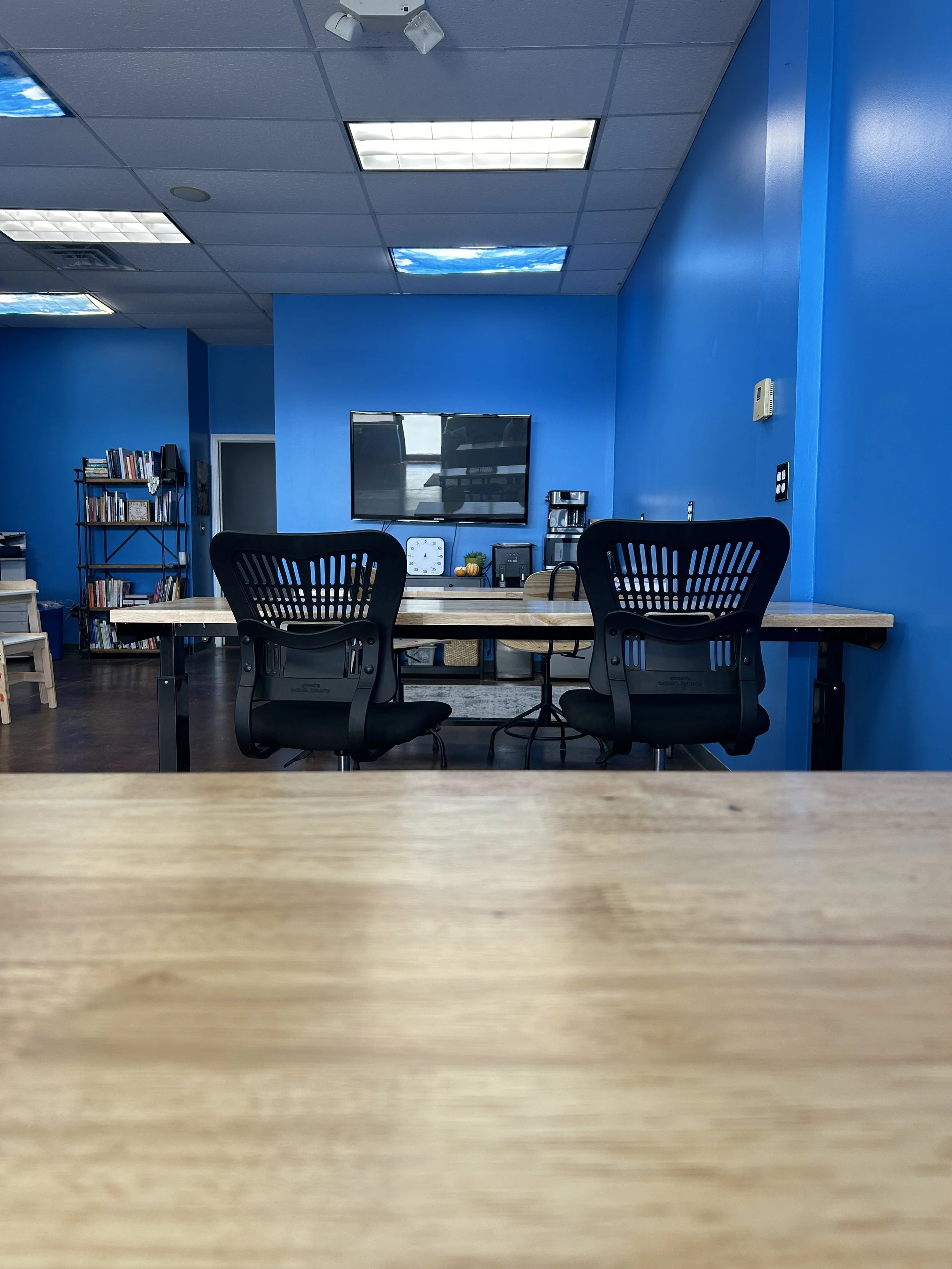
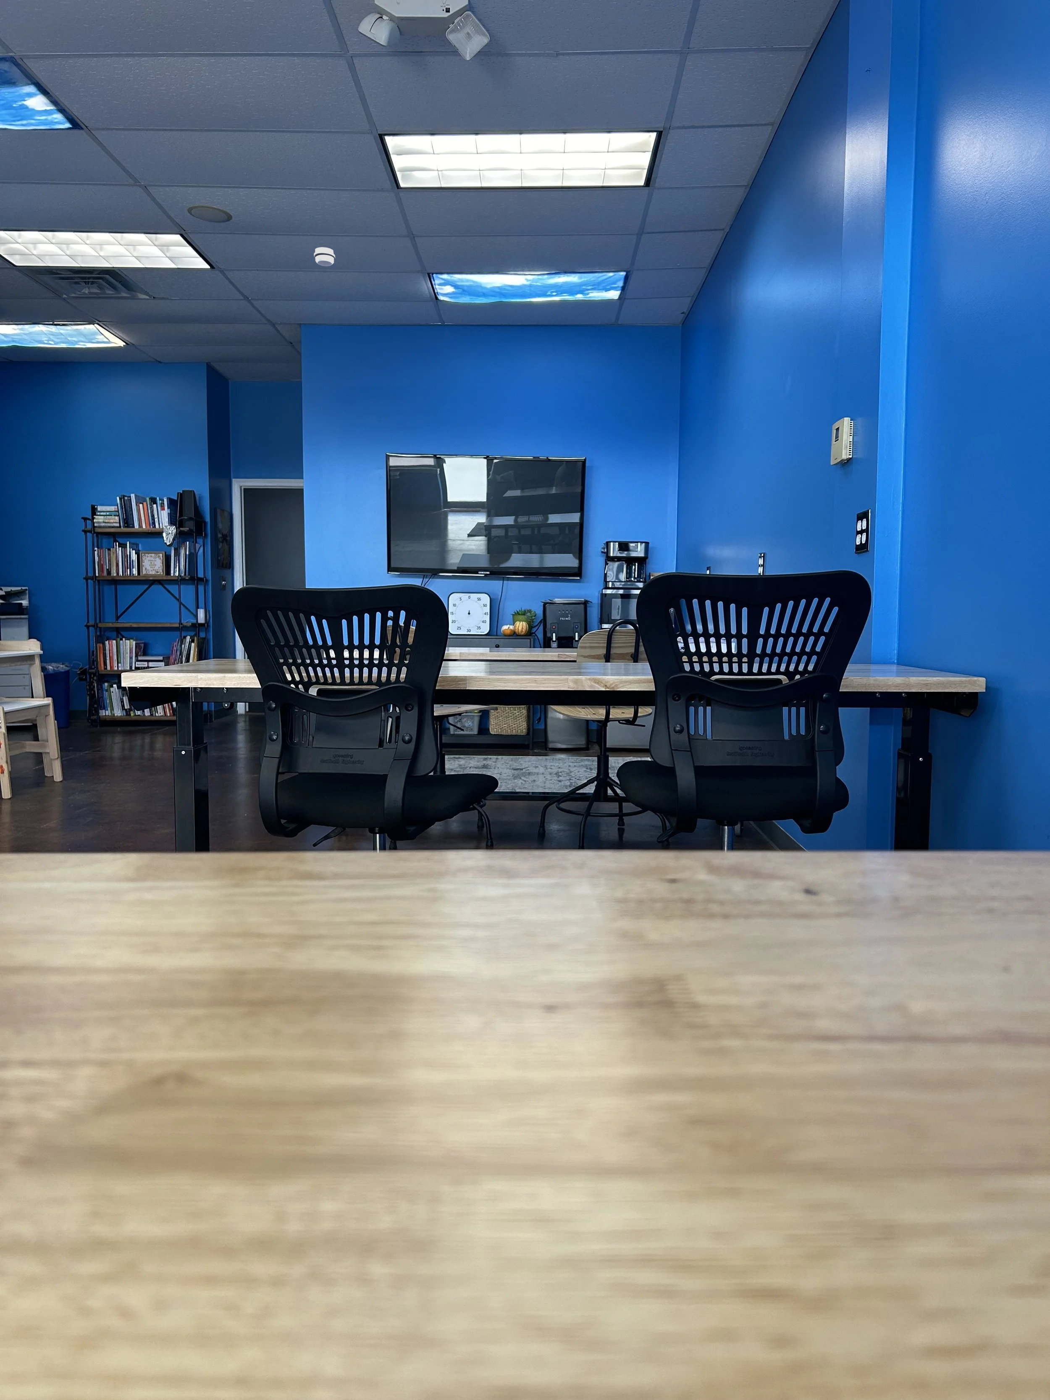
+ smoke detector [313,247,335,267]
